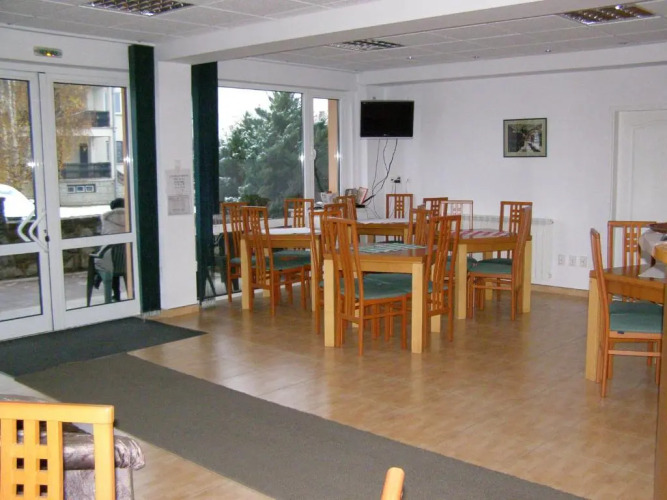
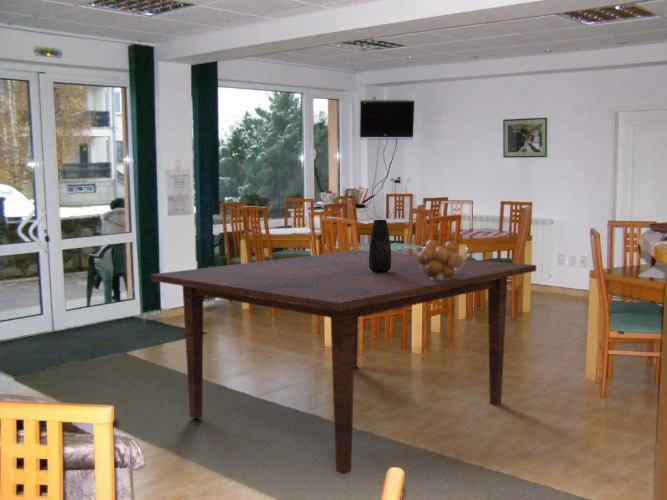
+ vase [368,219,392,273]
+ fruit basket [413,239,468,280]
+ table [150,249,537,475]
